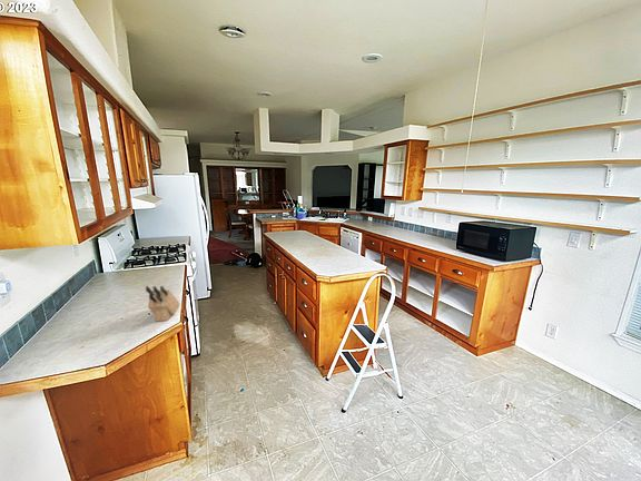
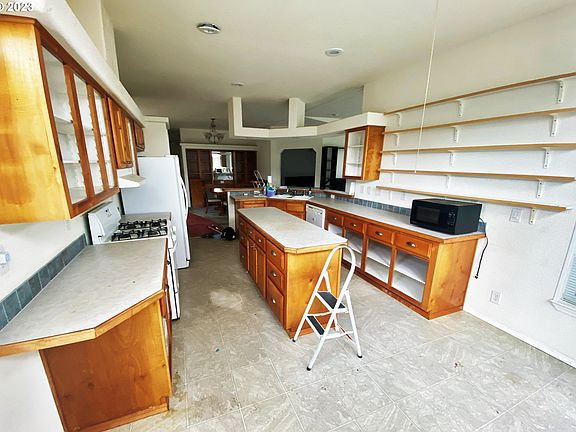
- knife block [145,285,181,323]
